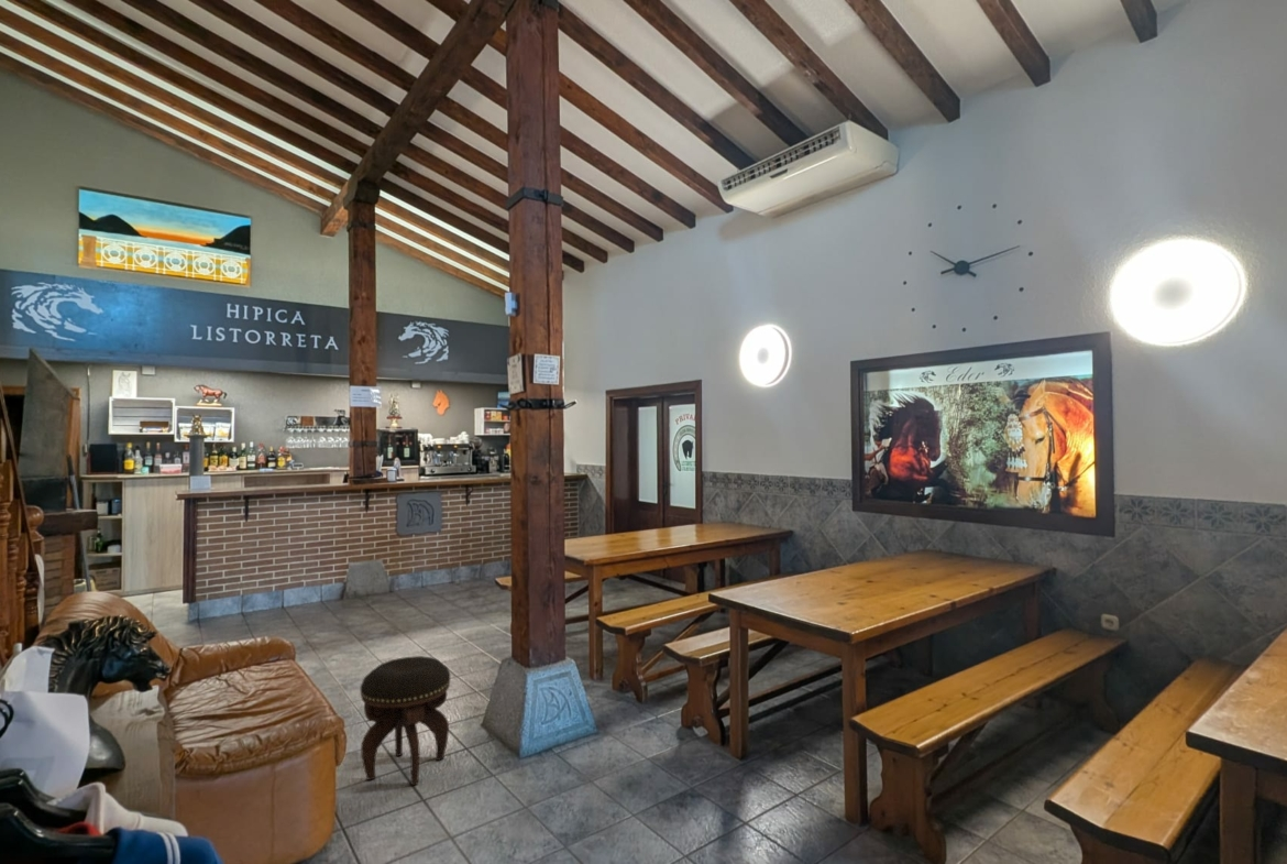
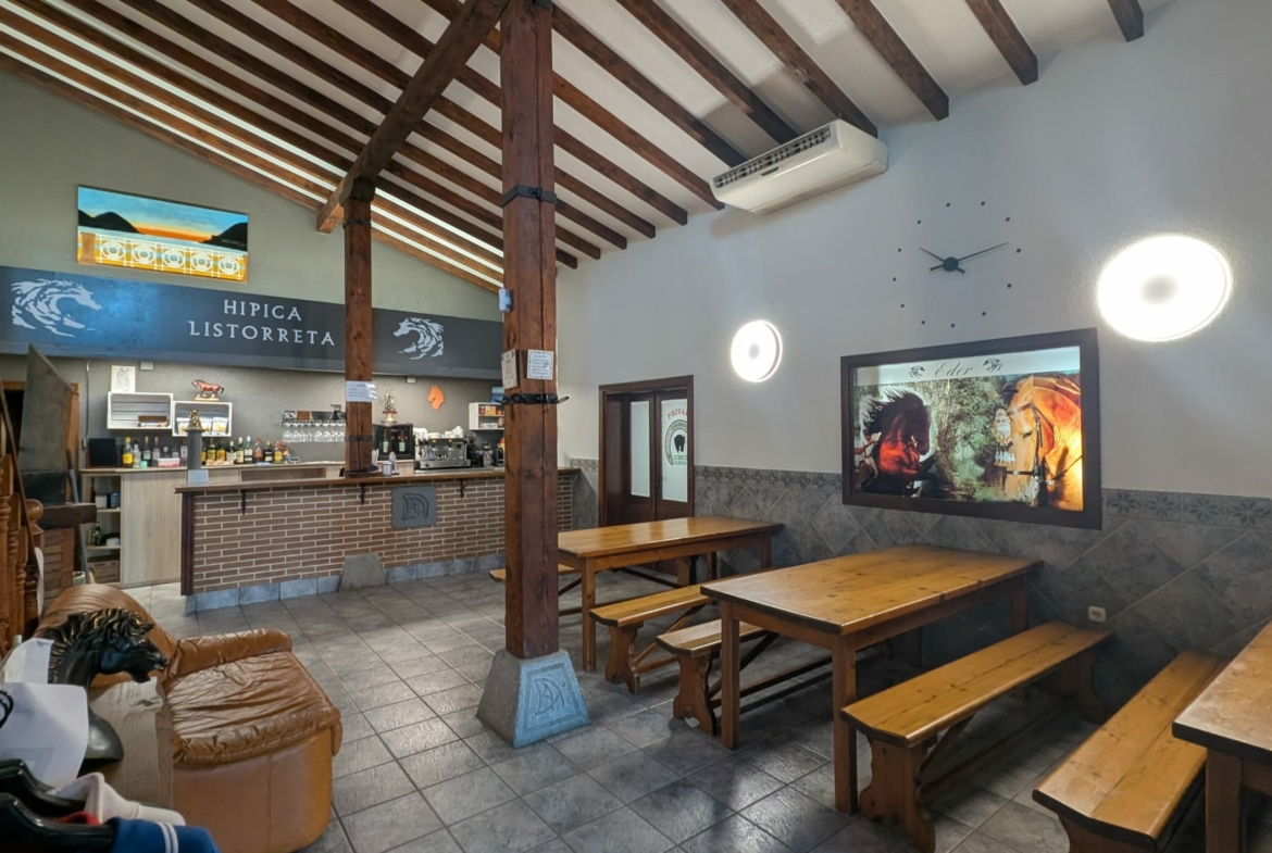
- footstool [360,655,451,787]
